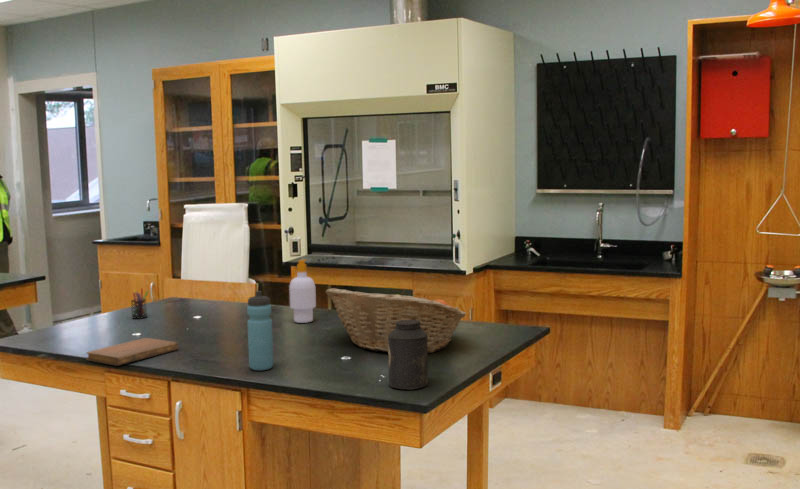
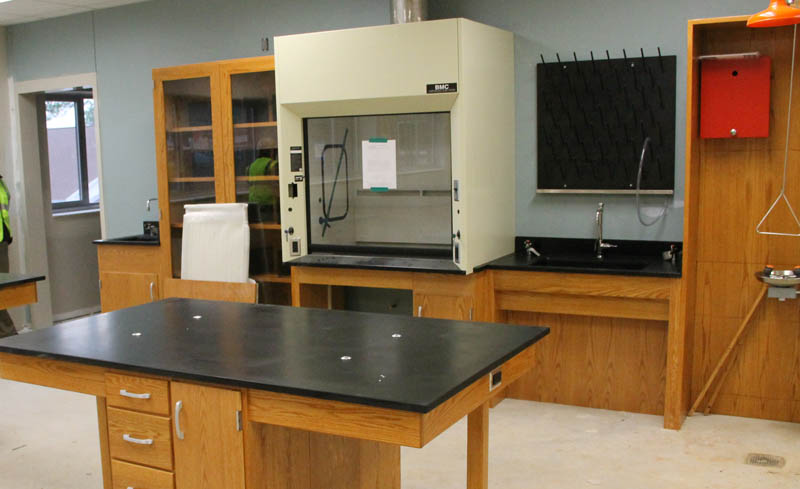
- pen holder [130,287,150,320]
- water bottle [246,290,274,371]
- fruit basket [325,287,467,354]
- canister [388,320,429,390]
- soap bottle [288,258,317,324]
- notebook [85,337,180,366]
